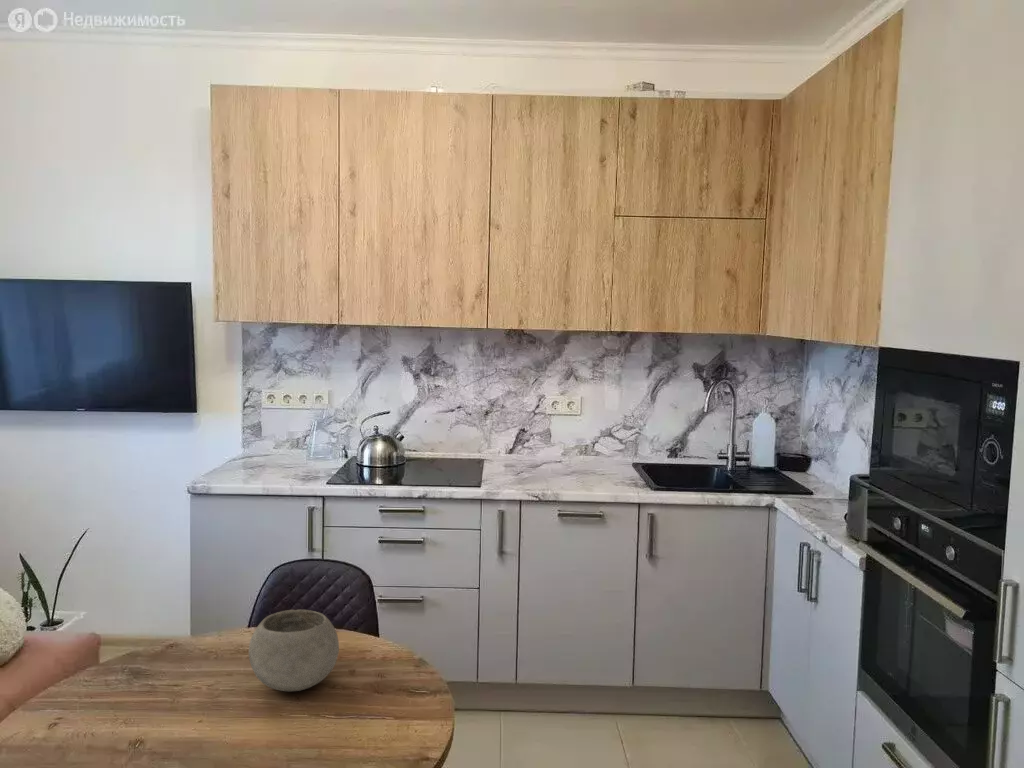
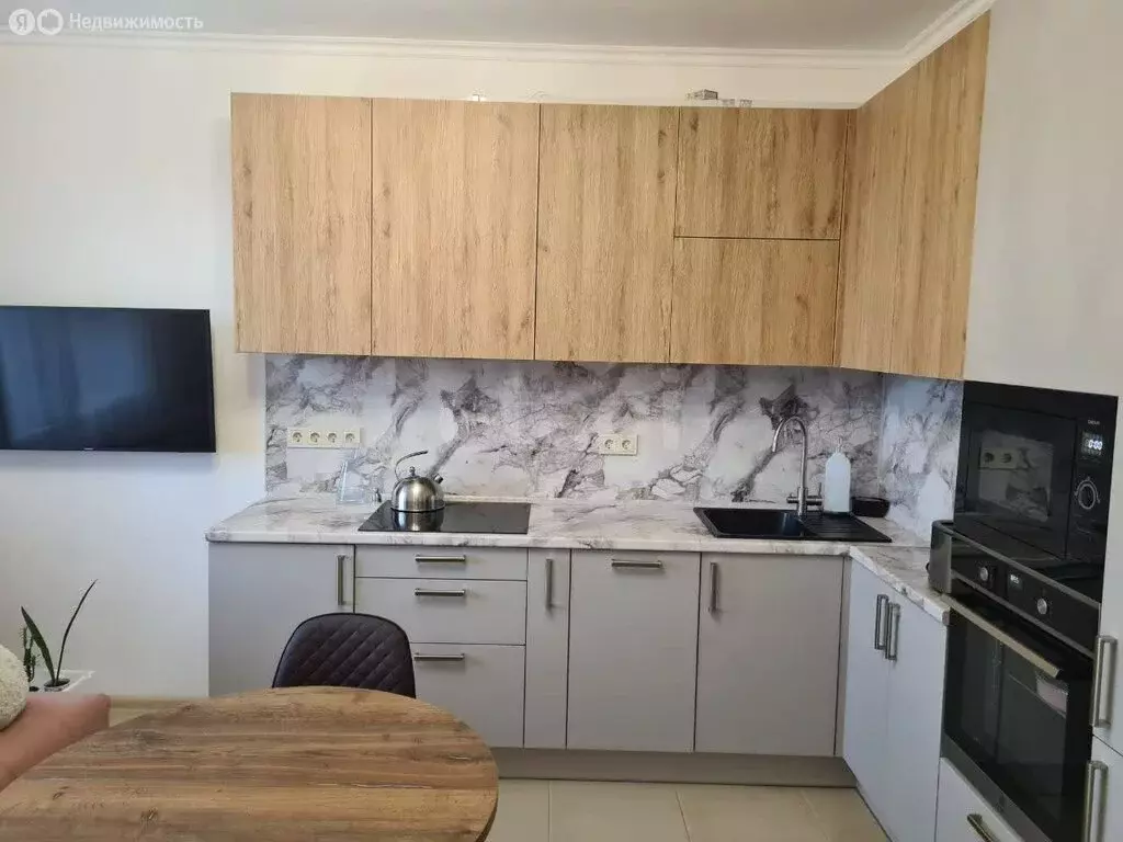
- bowl [248,609,340,692]
